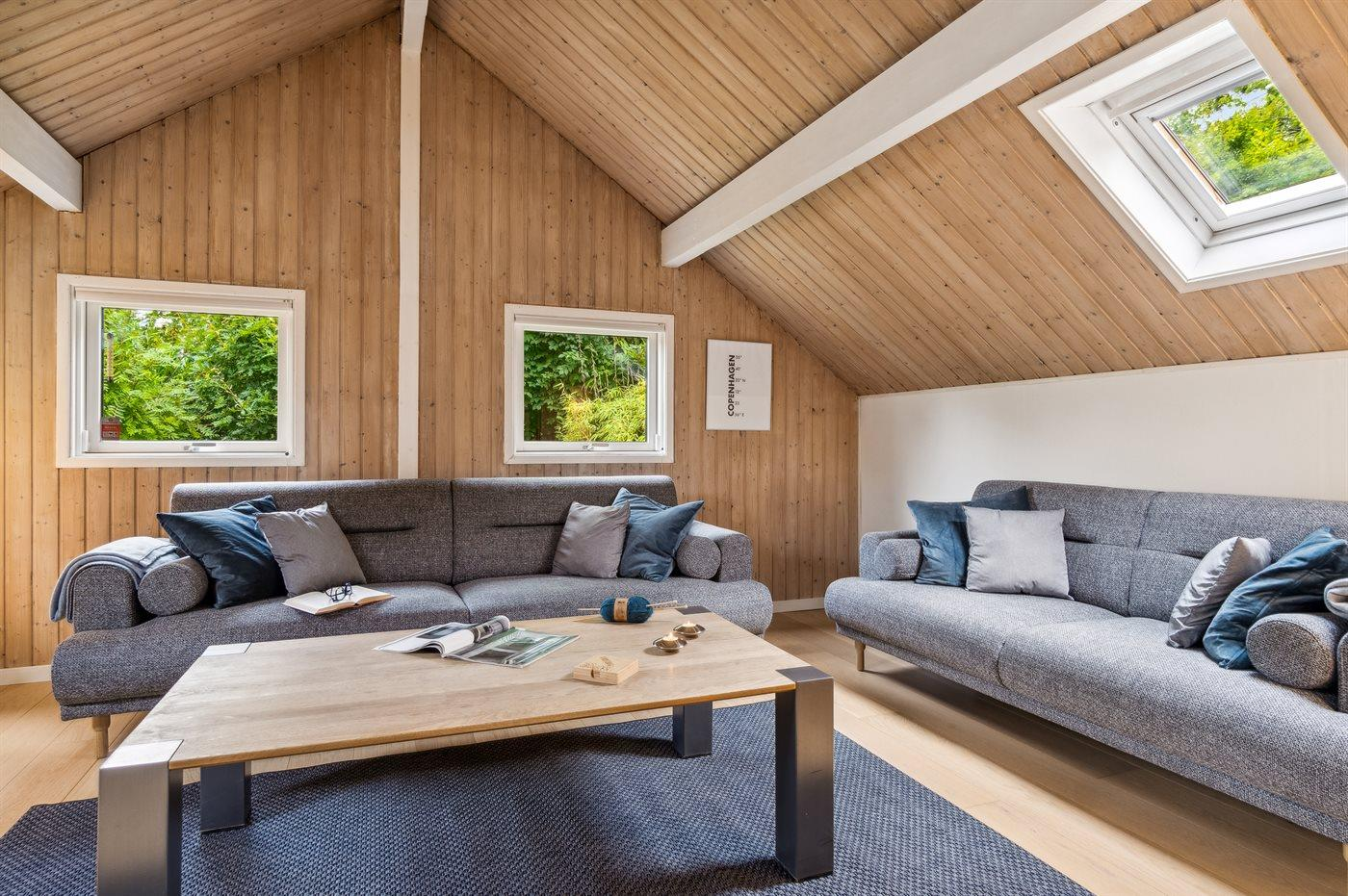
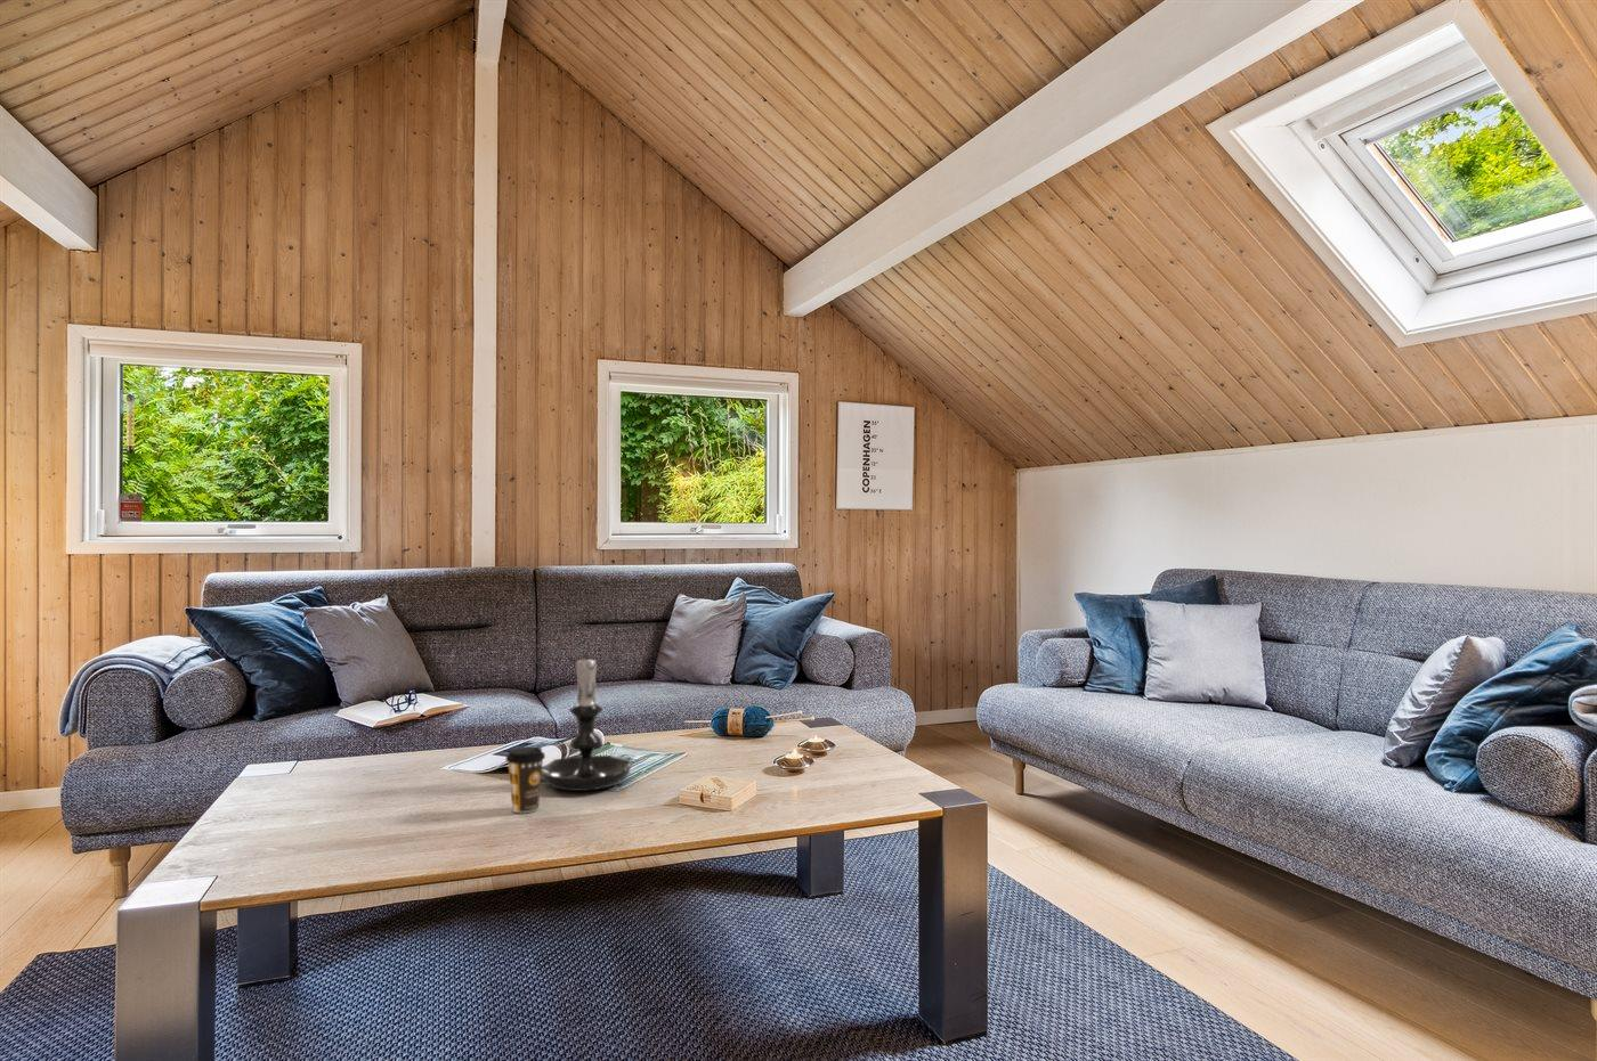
+ candle holder [540,650,634,792]
+ coffee cup [505,745,546,814]
